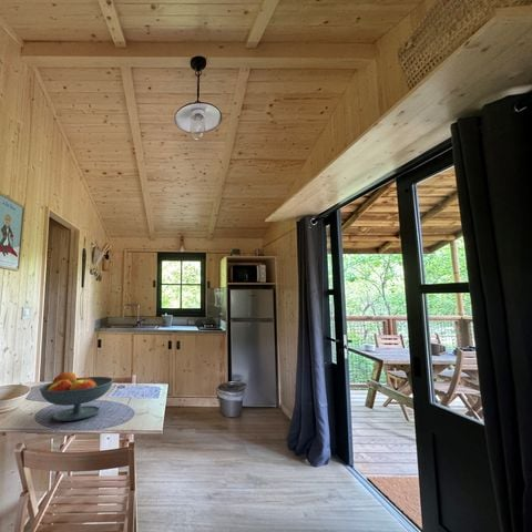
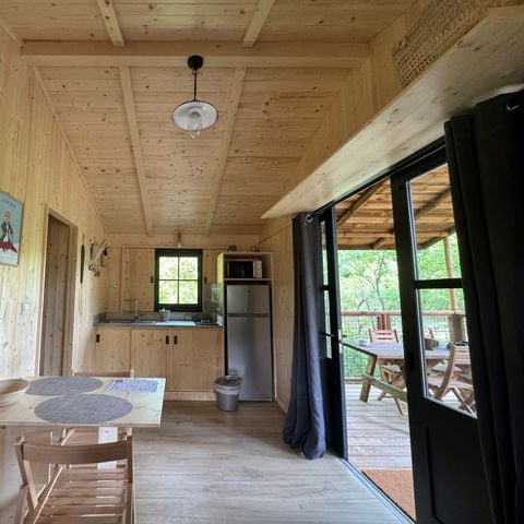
- fruit bowl [39,371,114,422]
